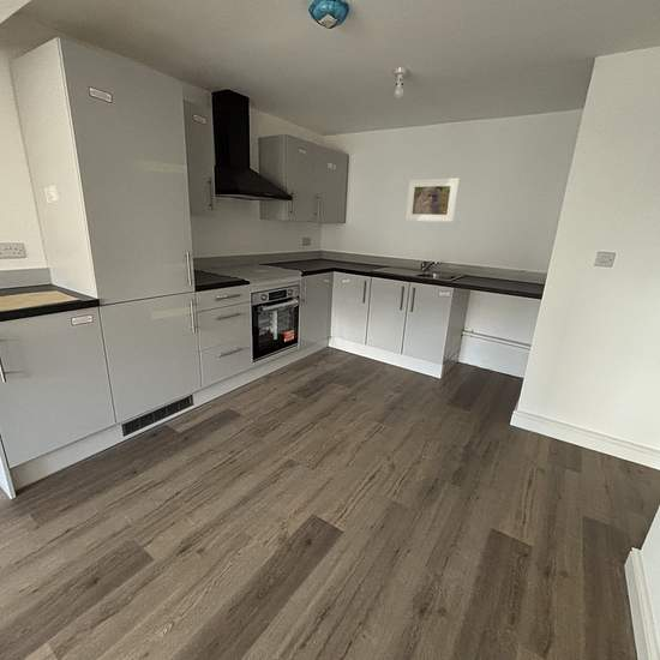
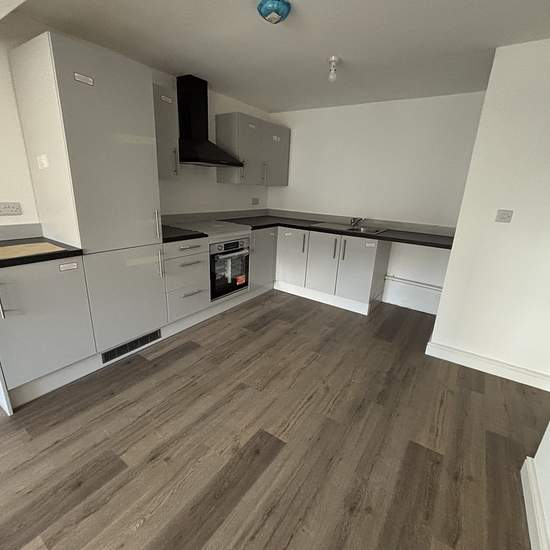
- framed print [404,178,460,223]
